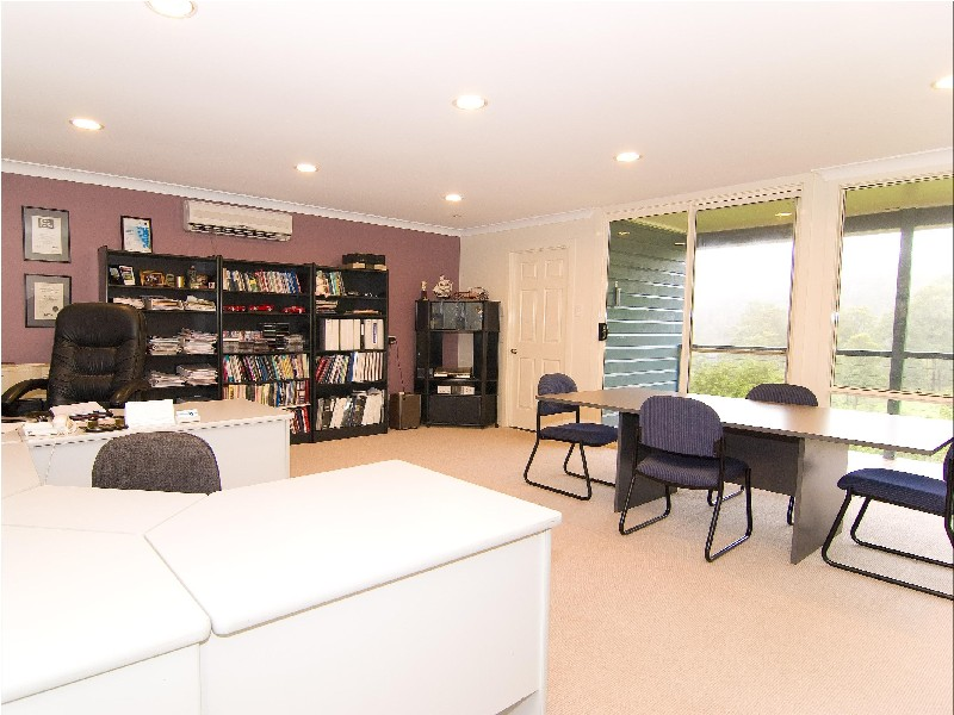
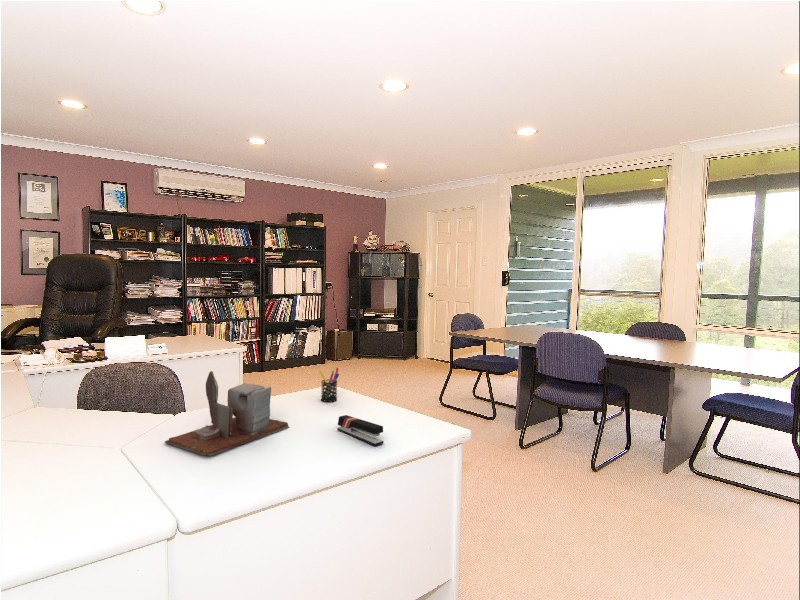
+ pen holder [318,367,340,403]
+ desk organizer [163,370,290,456]
+ stapler [336,414,384,447]
